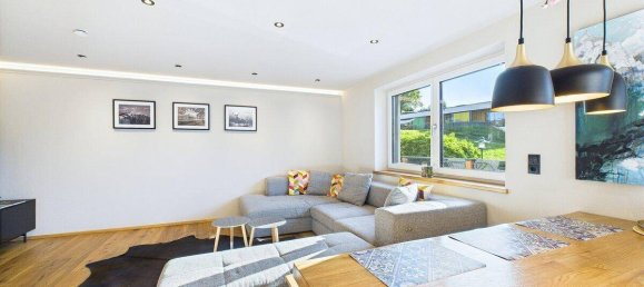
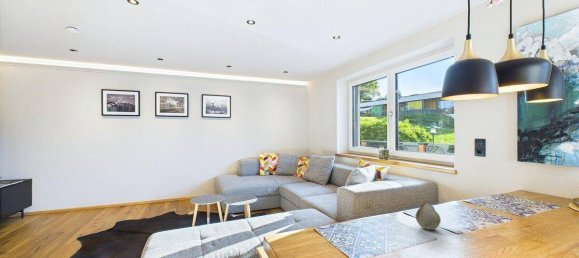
+ fruit [415,200,442,231]
